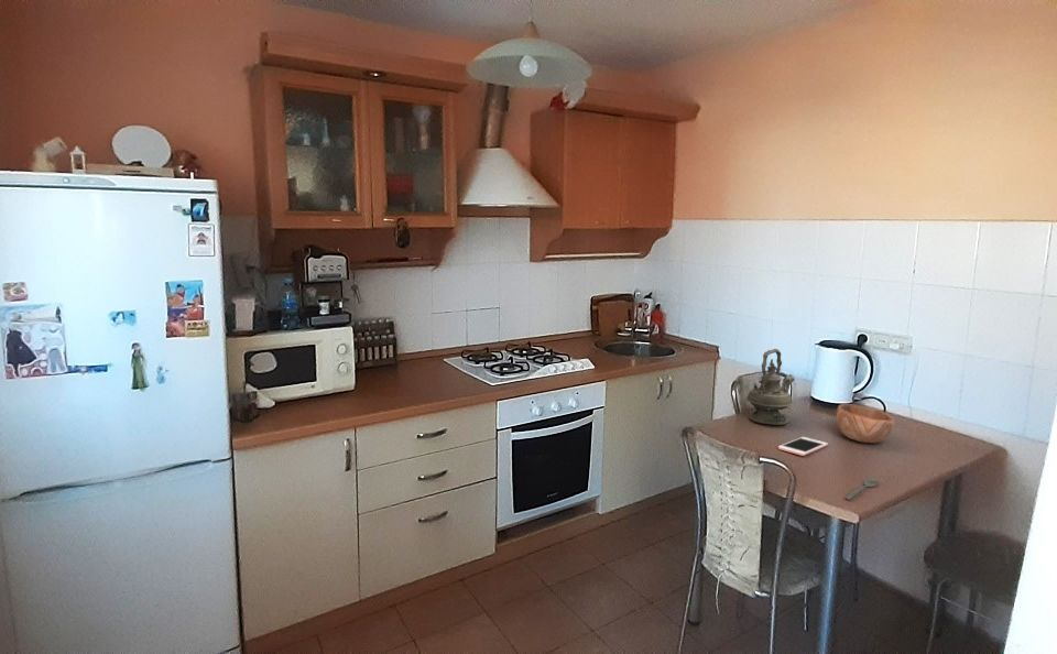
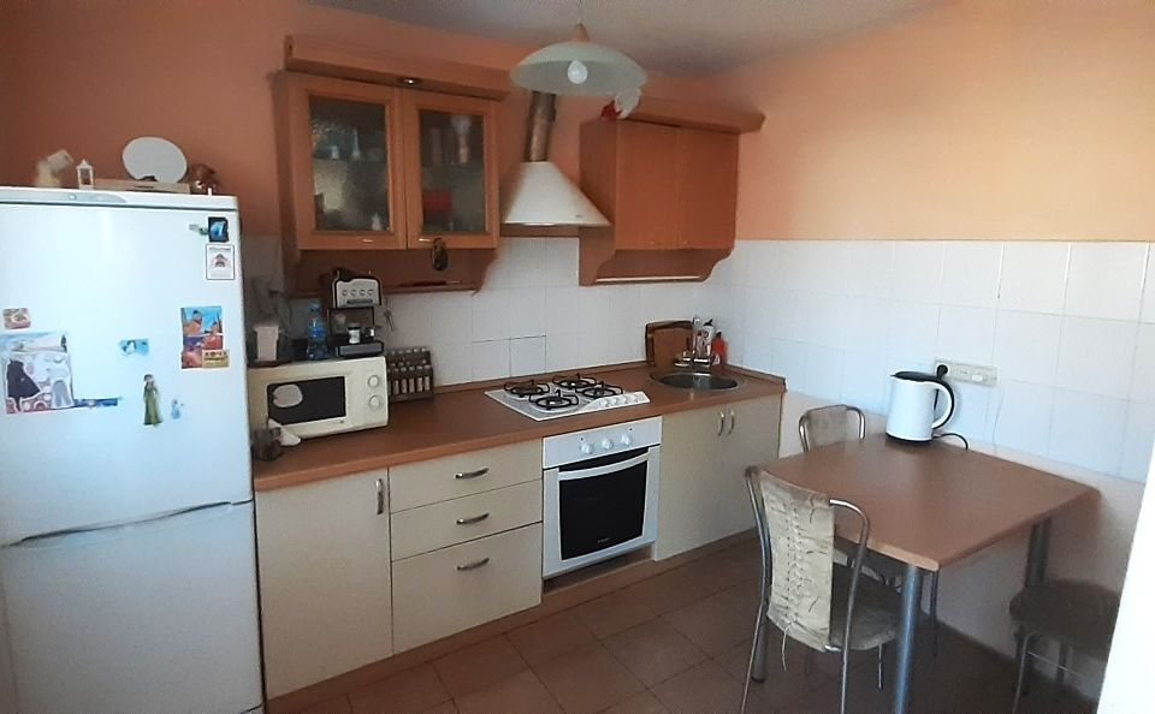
- cell phone [777,436,829,457]
- teapot [744,348,795,426]
- spoon [844,477,879,501]
- bowl [835,403,896,444]
